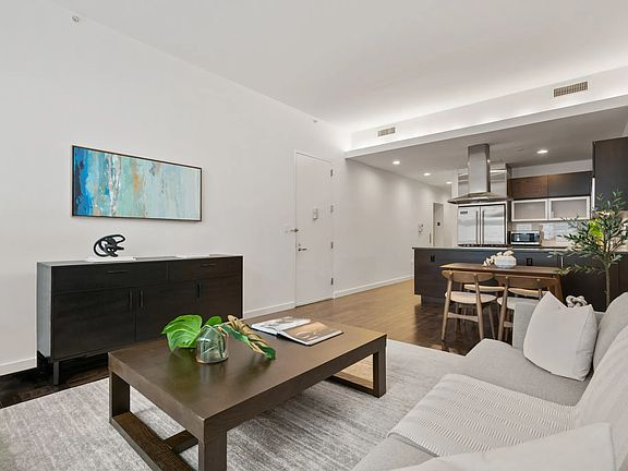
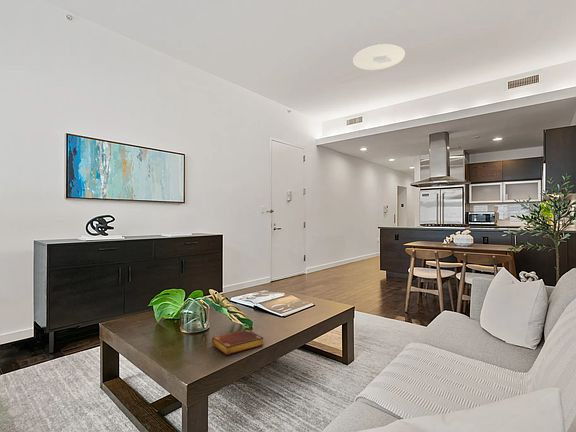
+ book [211,328,264,356]
+ ceiling light [352,43,406,71]
